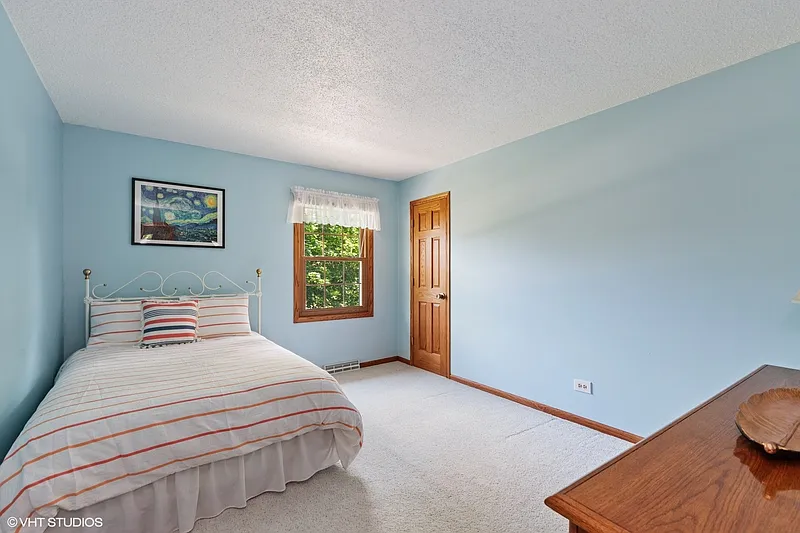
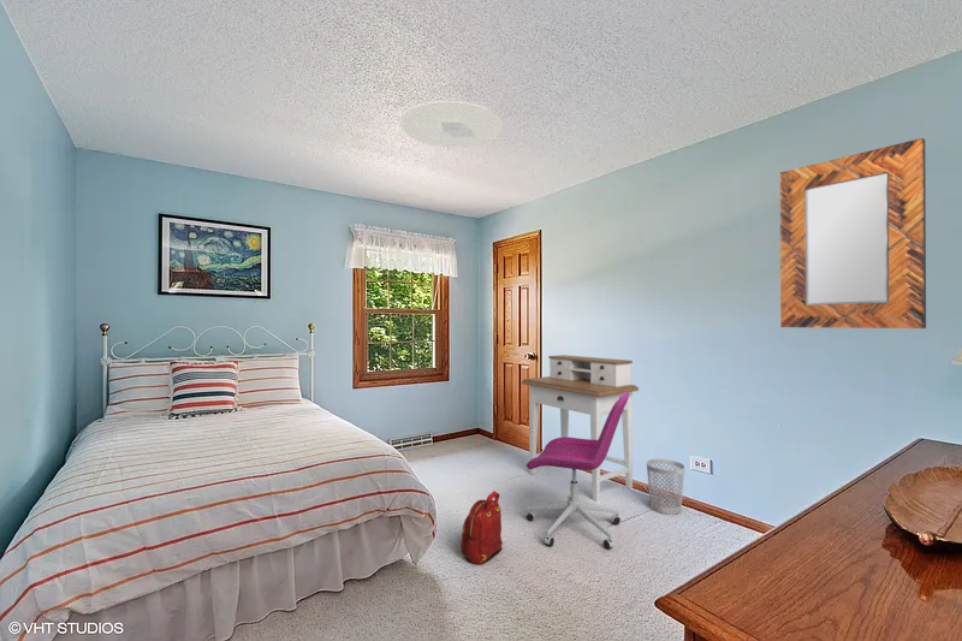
+ wastebasket [646,458,685,516]
+ desk [521,354,640,503]
+ backpack [459,489,504,565]
+ home mirror [779,137,927,330]
+ ceiling light [398,100,504,148]
+ office chair [525,391,629,550]
